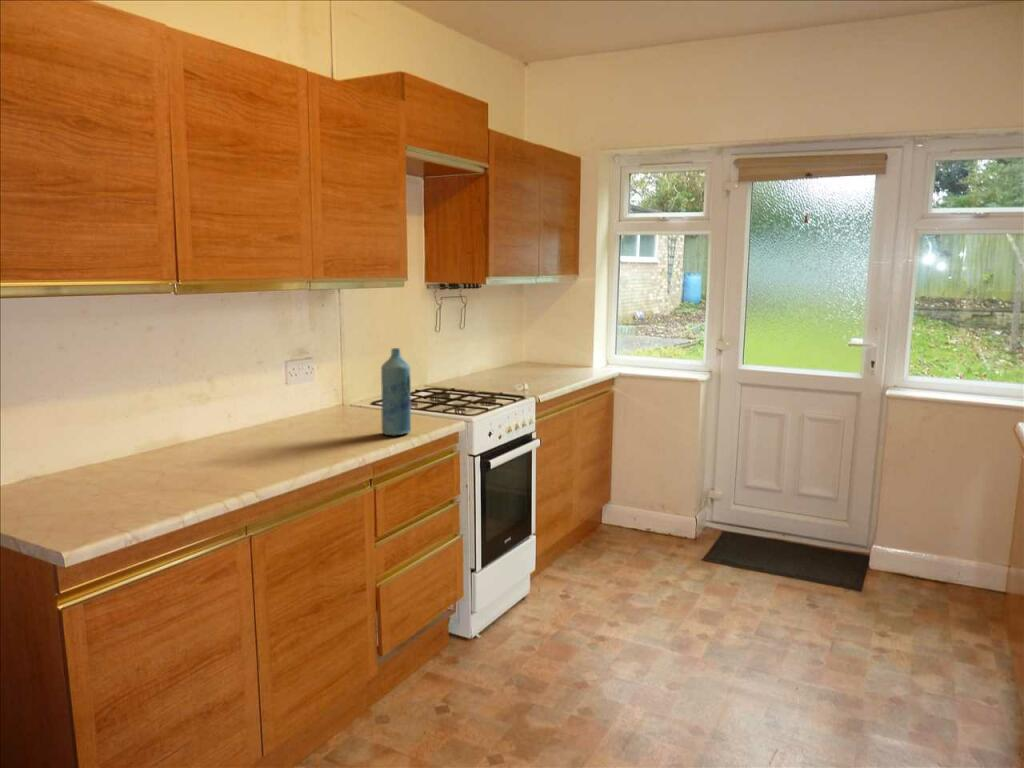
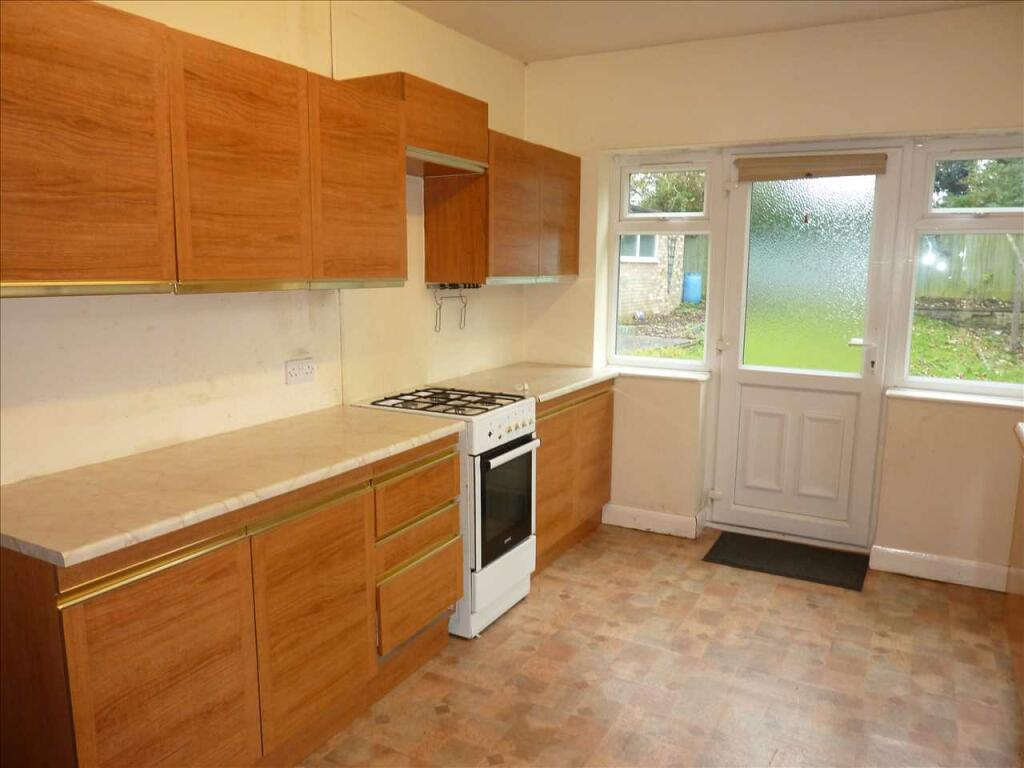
- bottle [380,347,412,437]
